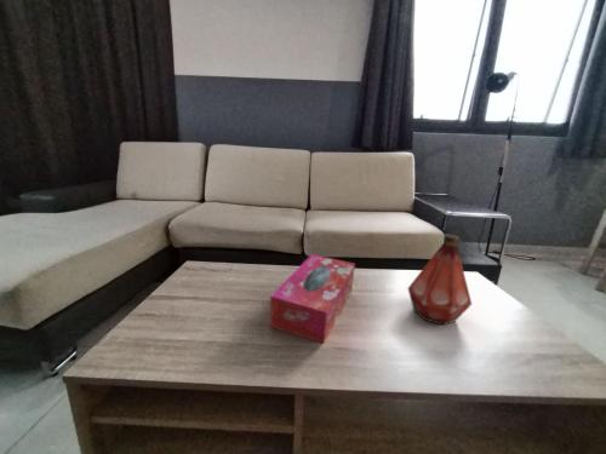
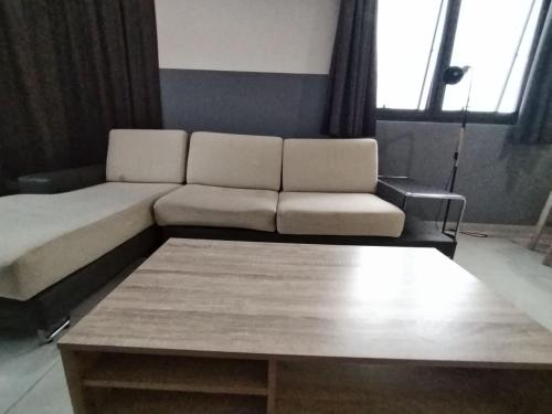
- tissue box [269,253,356,344]
- bottle [407,232,473,326]
